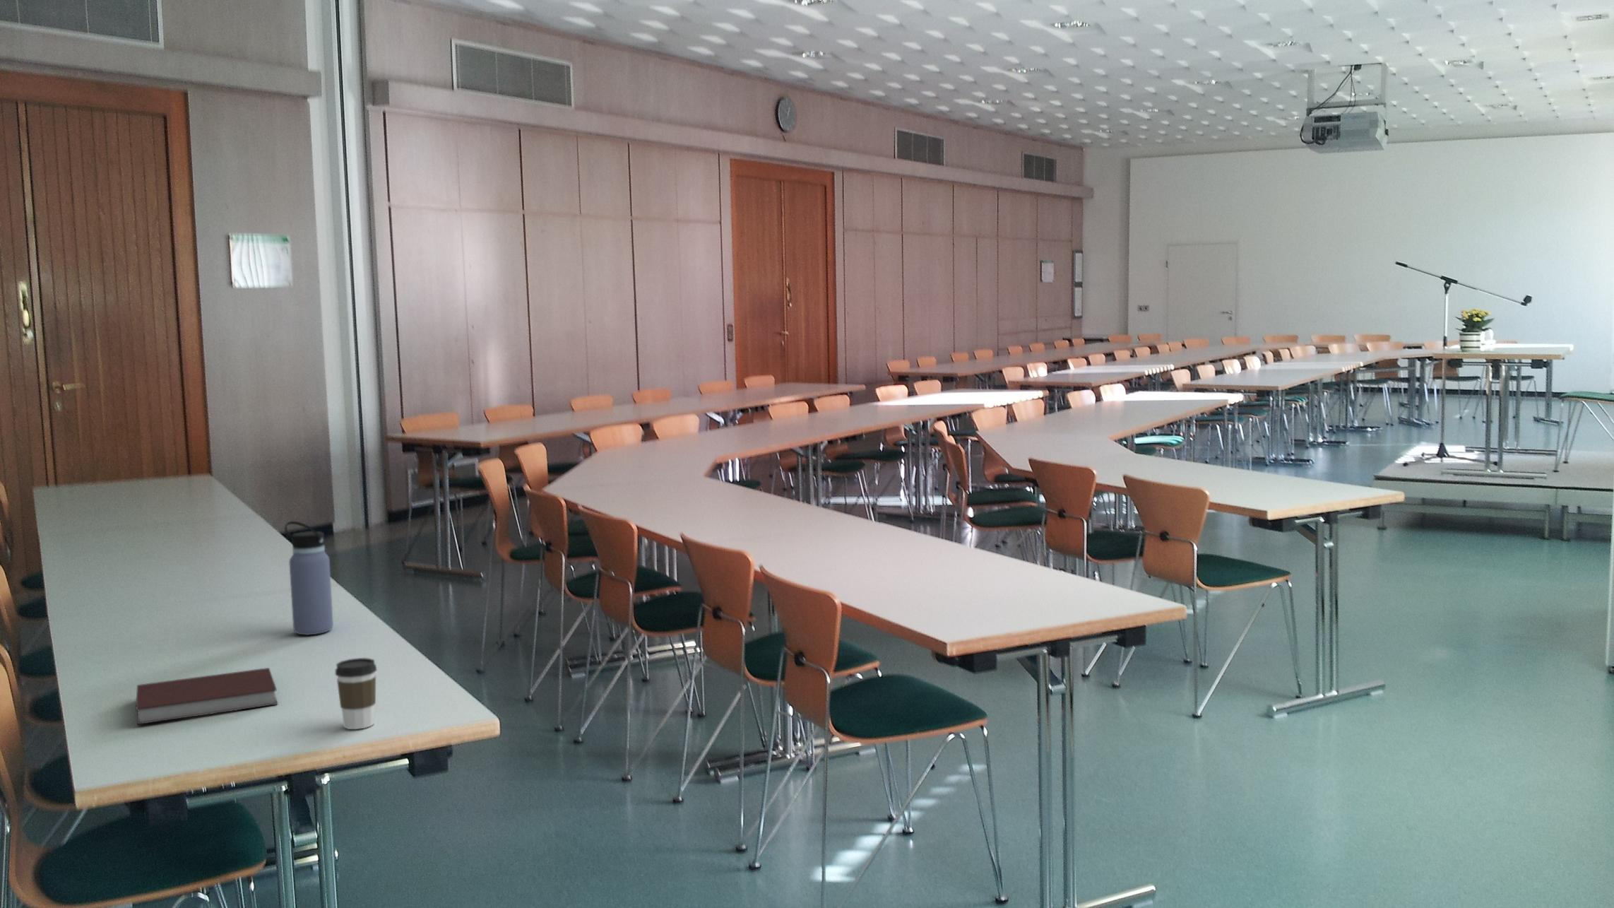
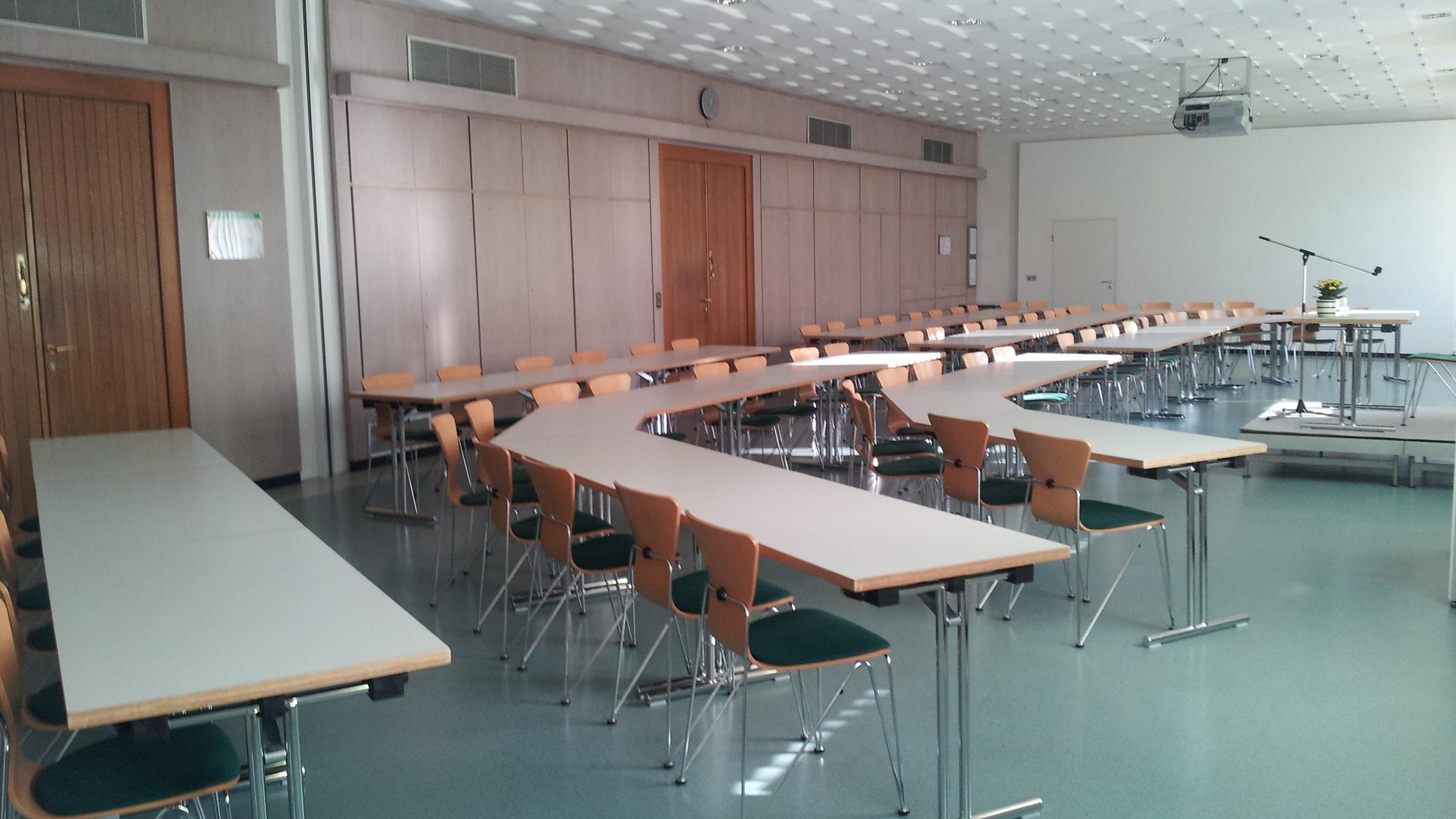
- water bottle [284,521,334,636]
- notebook [135,667,278,725]
- coffee cup [335,657,377,730]
